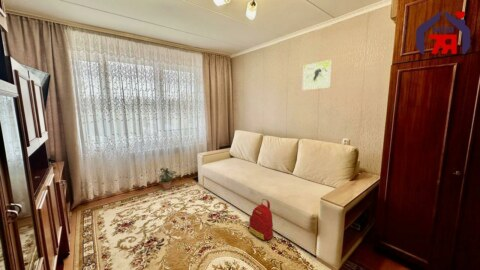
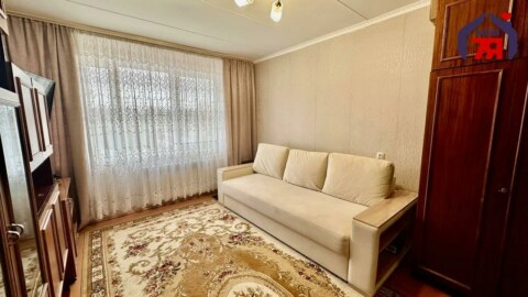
- backpack [248,198,274,241]
- potted plant [156,167,178,190]
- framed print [302,59,333,91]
